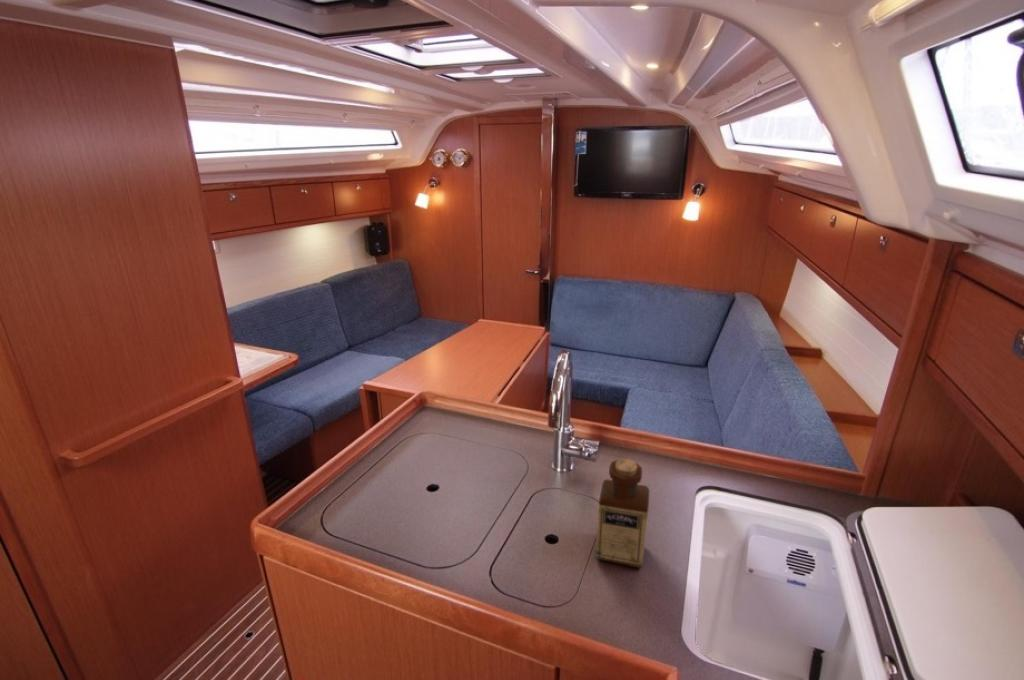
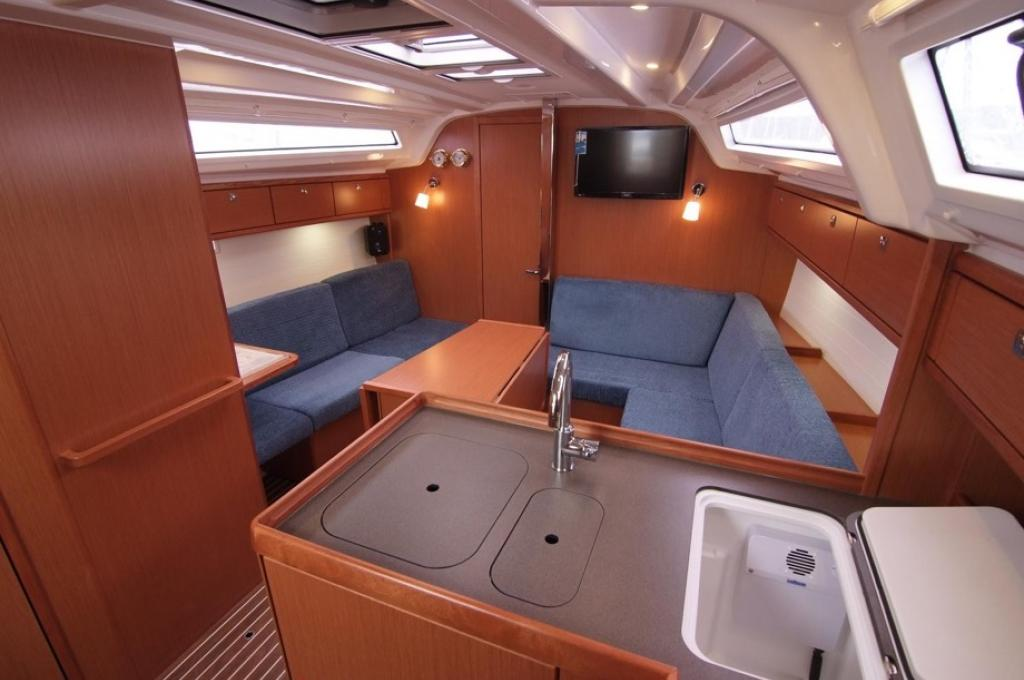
- bottle [594,458,650,569]
